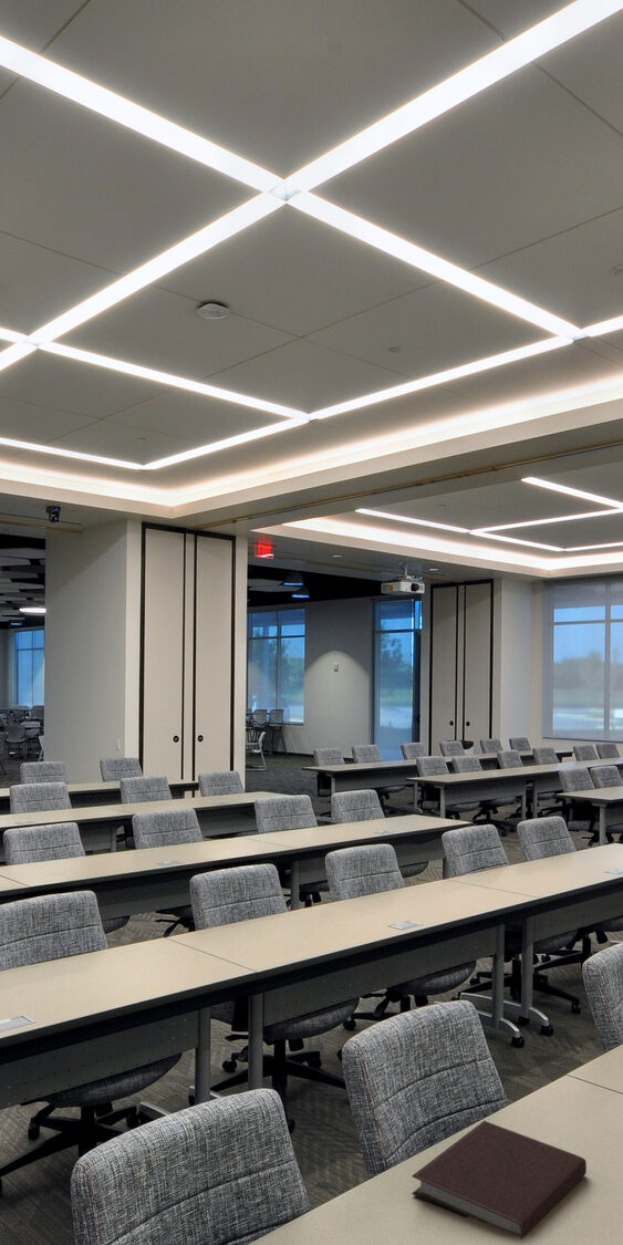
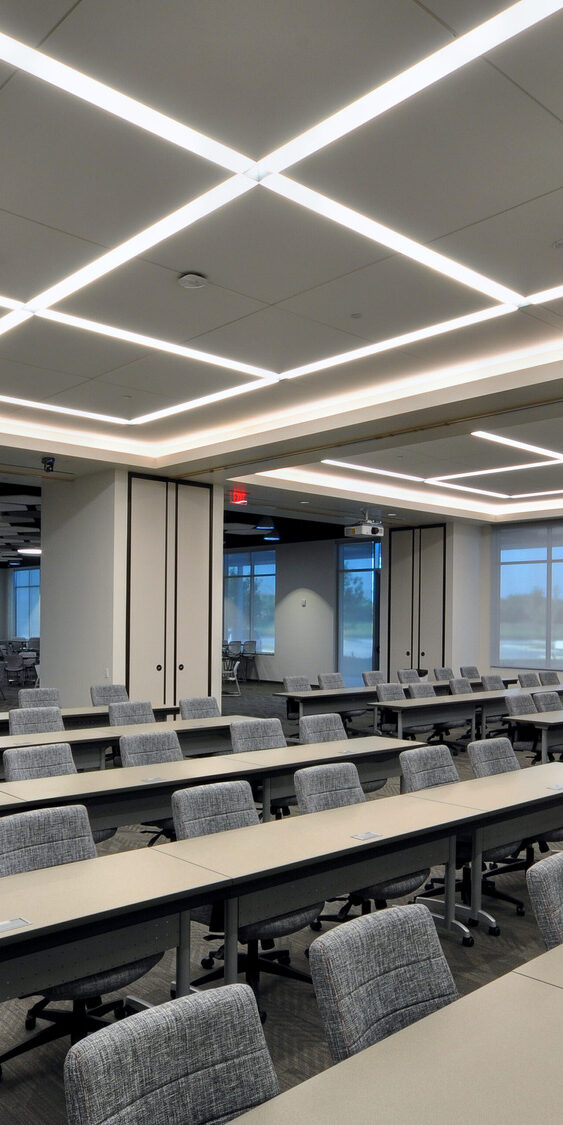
- notebook [411,1120,588,1241]
